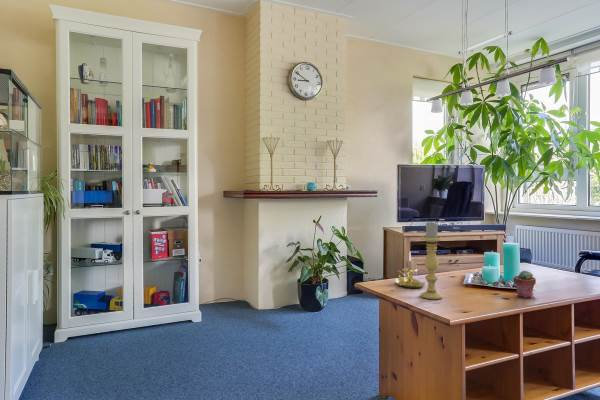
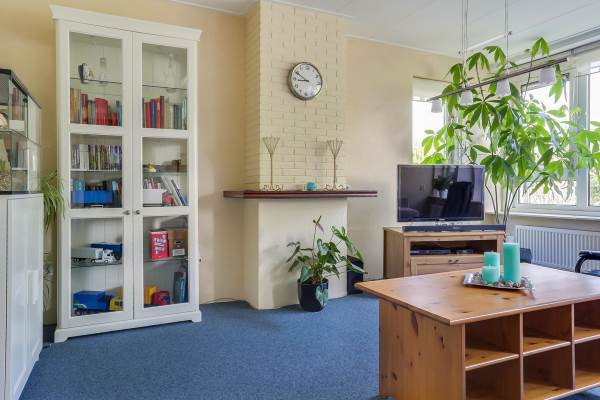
- potted succulent [512,269,537,299]
- candle holder [394,251,427,289]
- candle holder [420,221,444,300]
